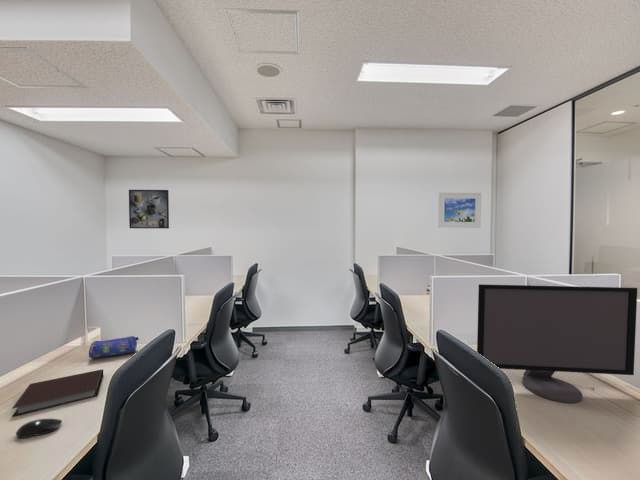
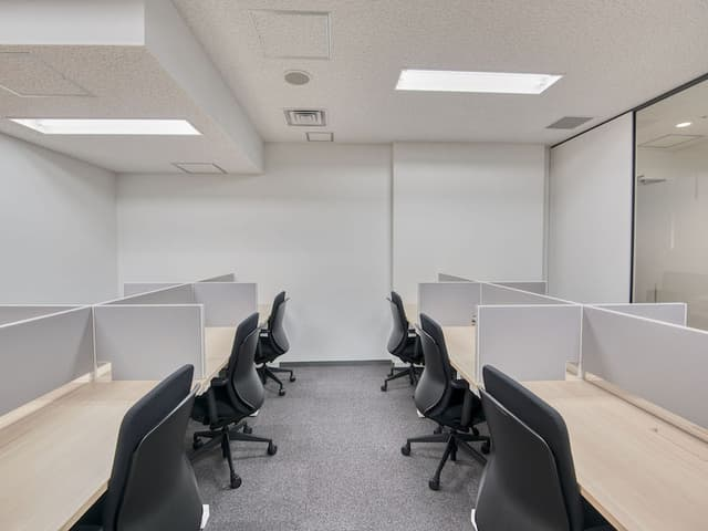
- notebook [11,368,104,417]
- pencil case [88,335,140,359]
- computer mouse [15,418,63,439]
- computer monitor [476,283,638,404]
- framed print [437,192,482,229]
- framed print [128,189,170,229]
